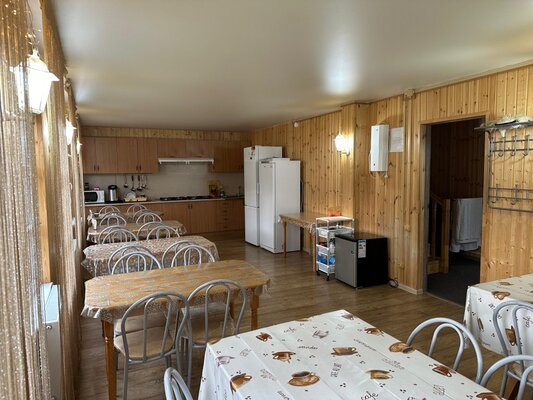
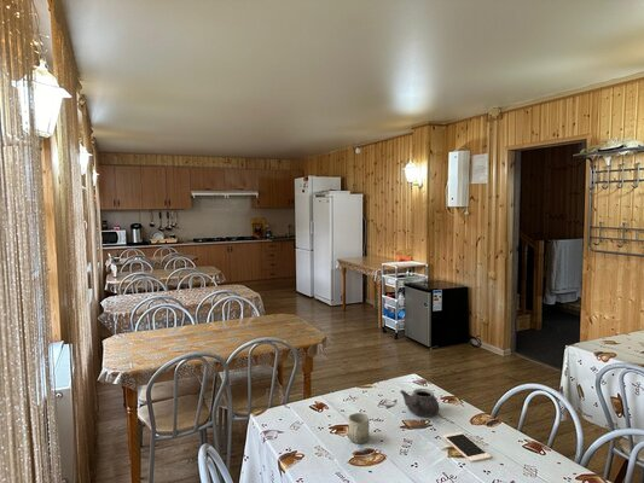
+ cell phone [441,431,492,464]
+ teapot [399,388,441,418]
+ cup [348,412,370,444]
